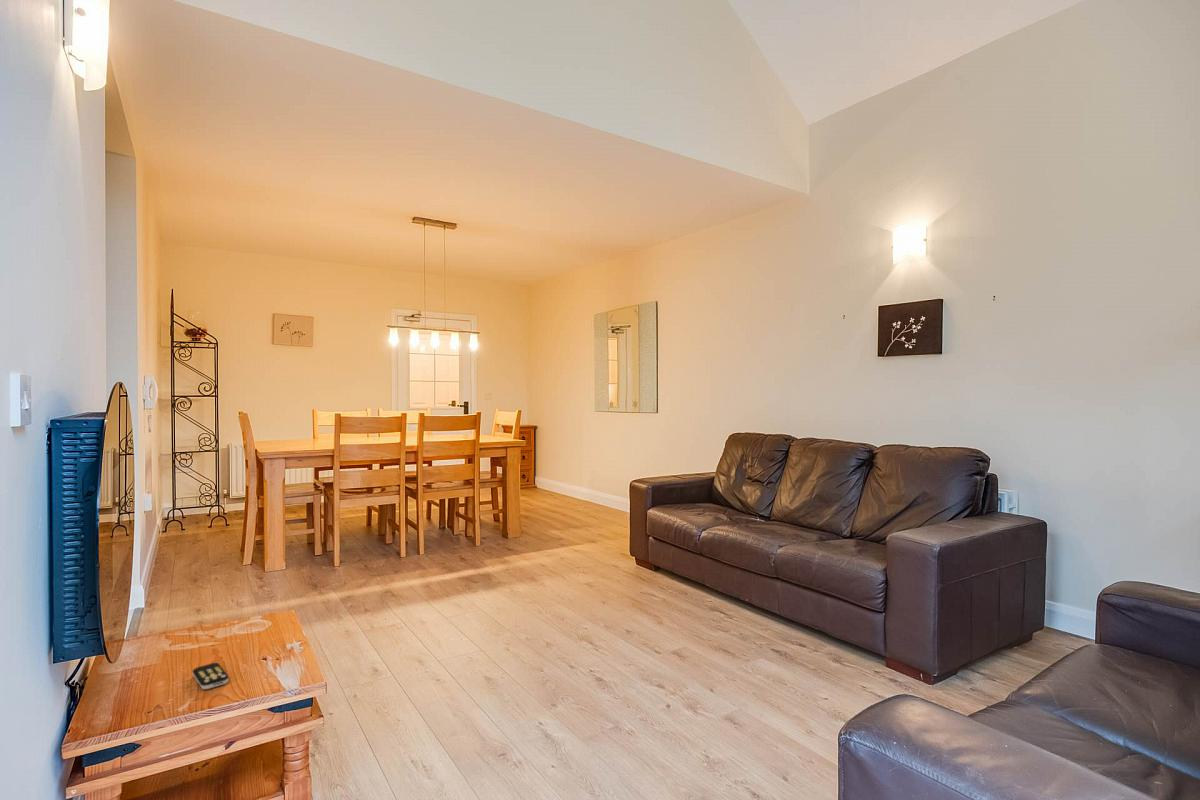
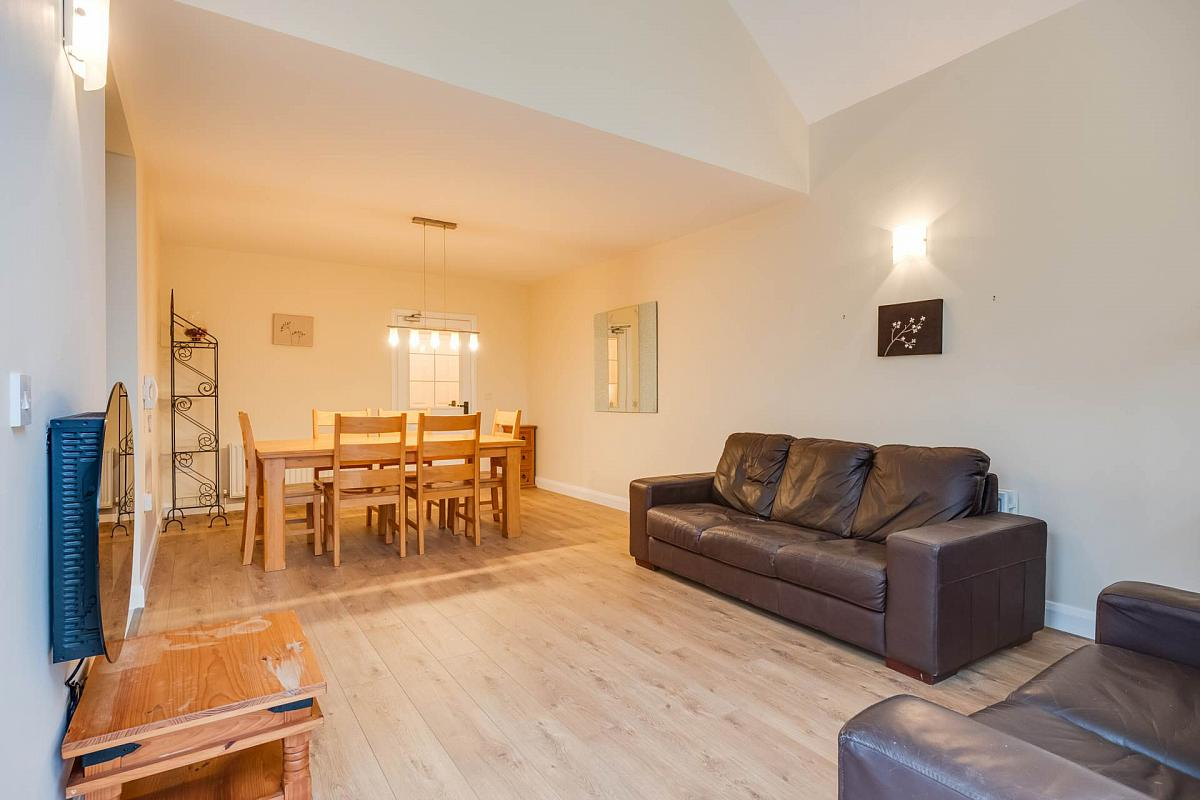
- remote control [192,662,230,690]
